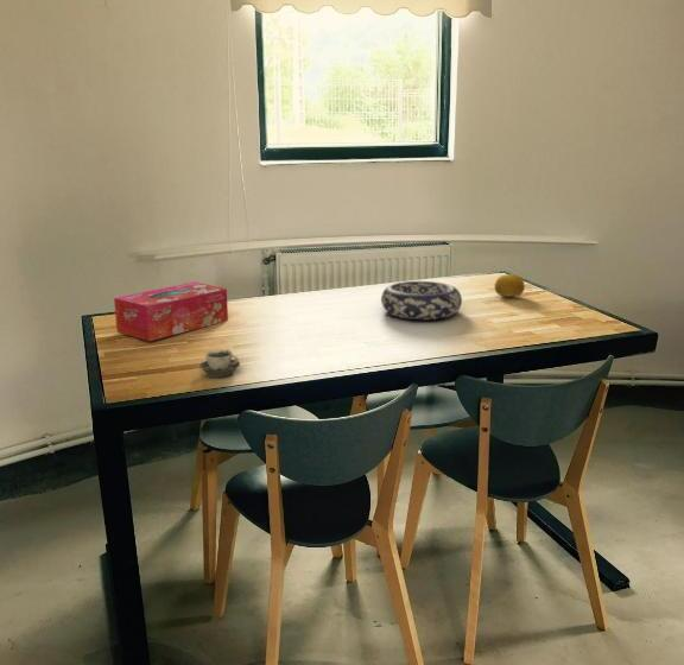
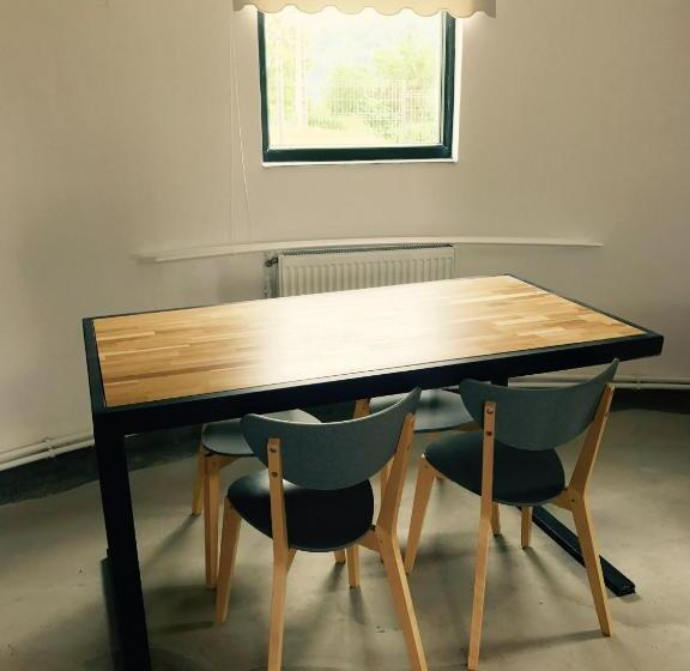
- decorative bowl [380,280,463,321]
- fruit [494,273,526,298]
- tissue box [113,280,229,342]
- cup [198,349,241,379]
